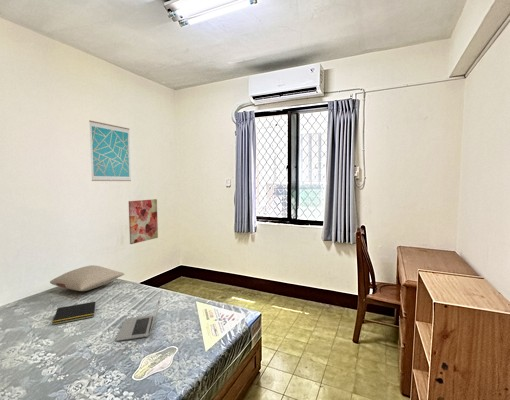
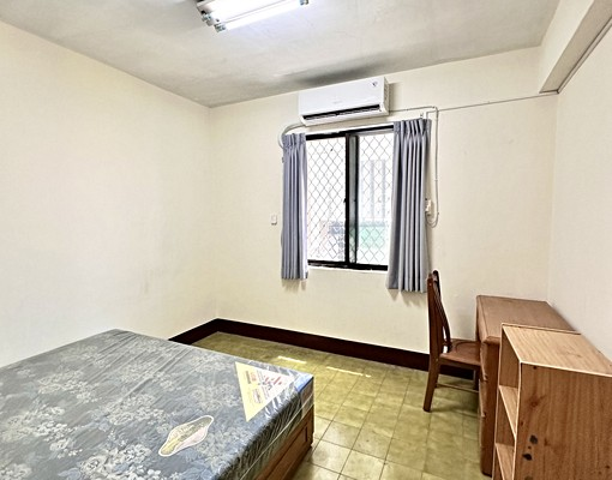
- laptop [115,291,163,342]
- pillow [49,264,125,292]
- wall art [128,198,159,245]
- wall art [88,119,132,182]
- notepad [52,301,96,326]
